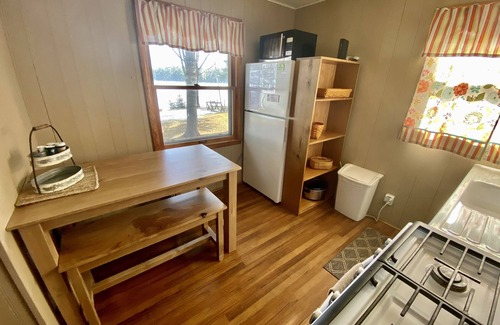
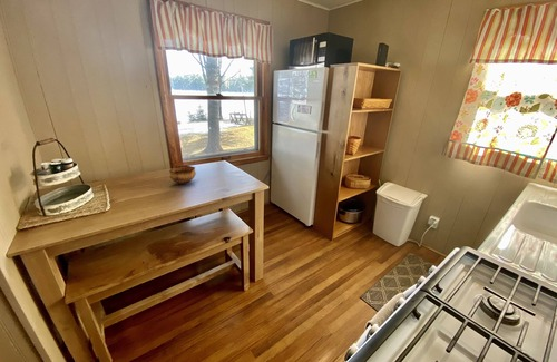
+ bowl [168,164,197,185]
